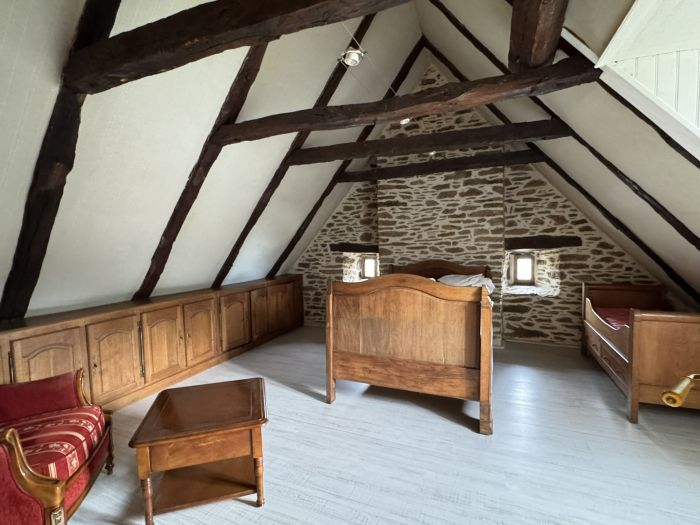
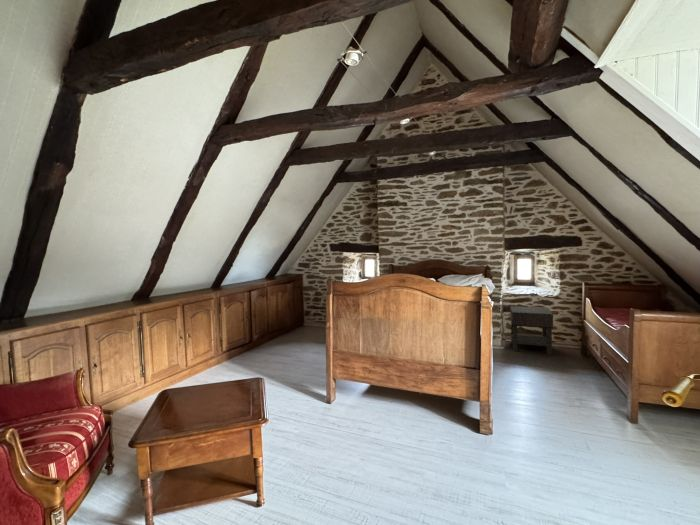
+ nightstand [509,305,554,356]
